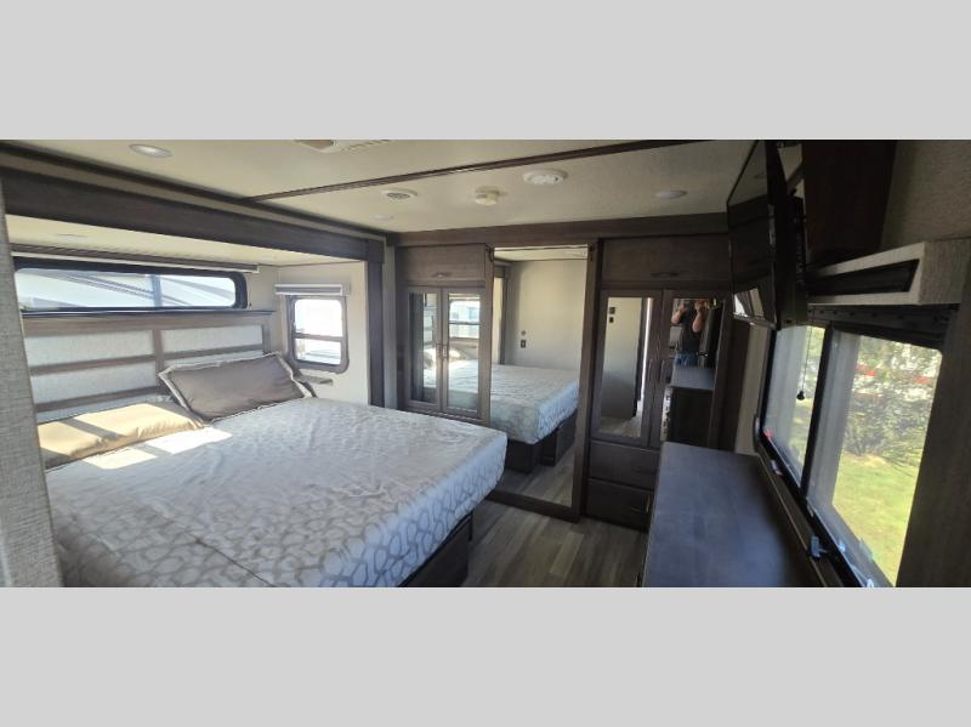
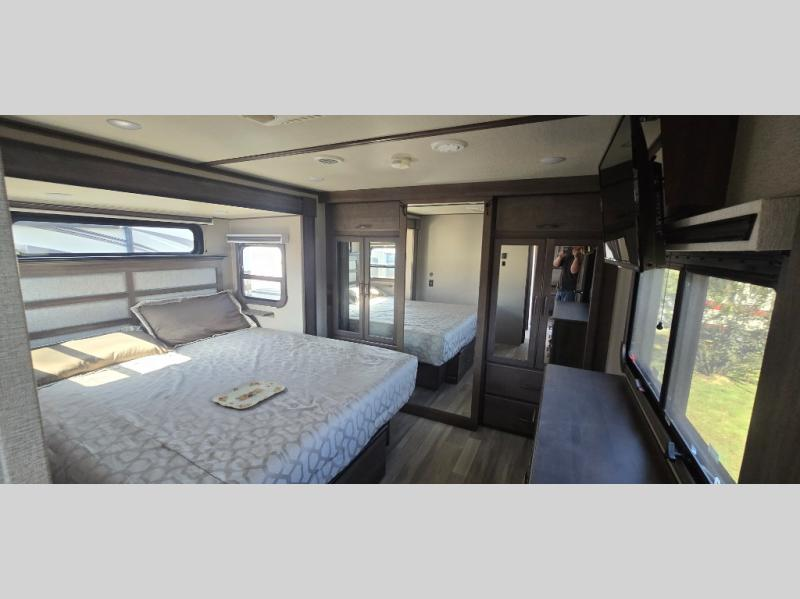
+ serving tray [211,379,286,410]
